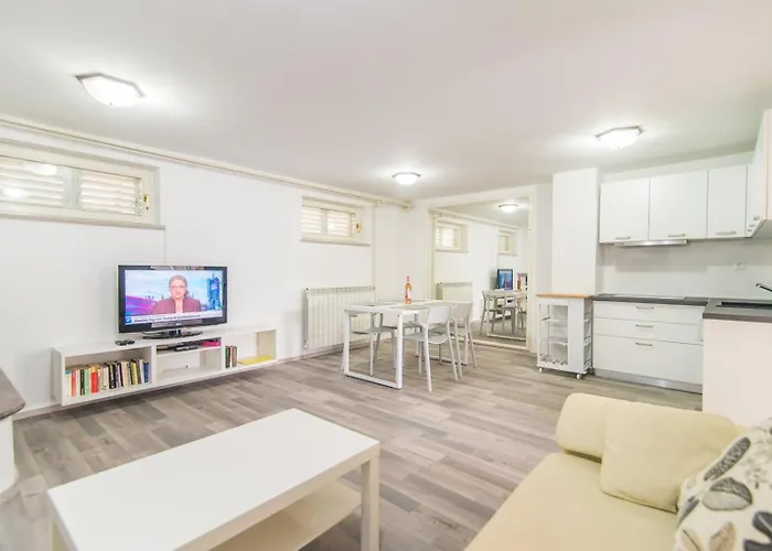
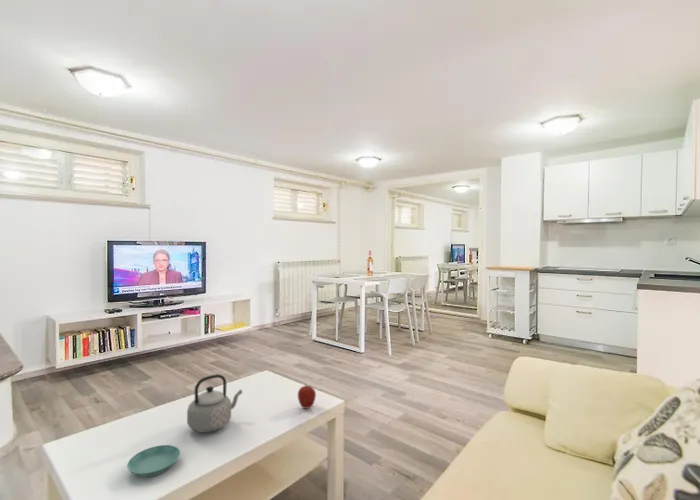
+ fruit [297,382,317,410]
+ teapot [186,373,243,433]
+ saucer [126,444,181,478]
